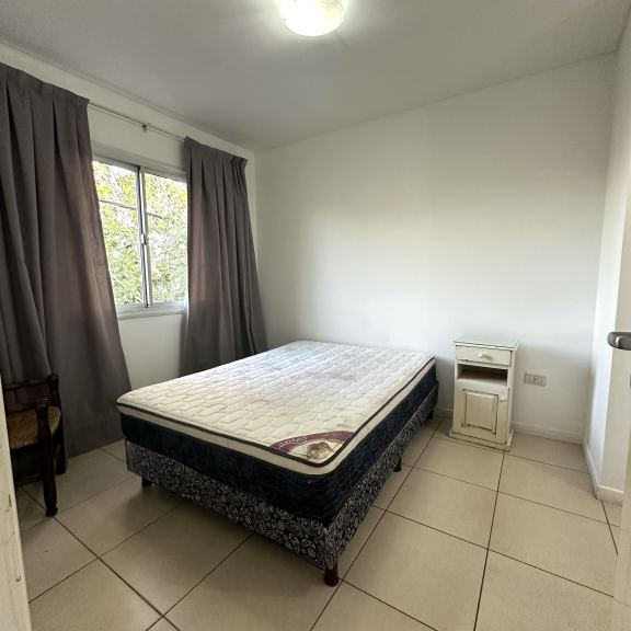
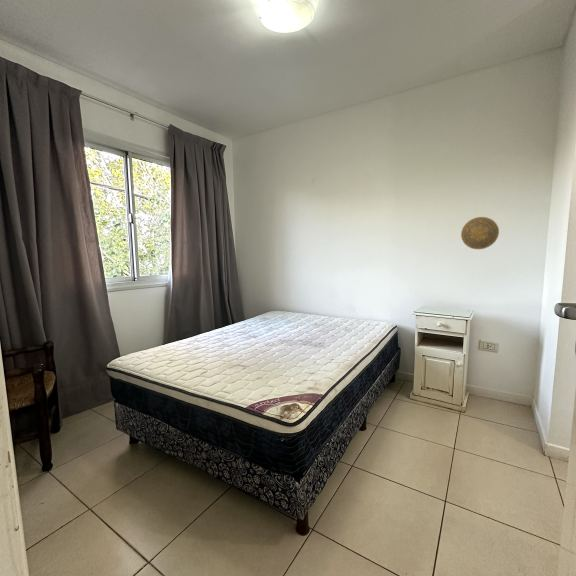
+ decorative plate [460,216,500,250]
